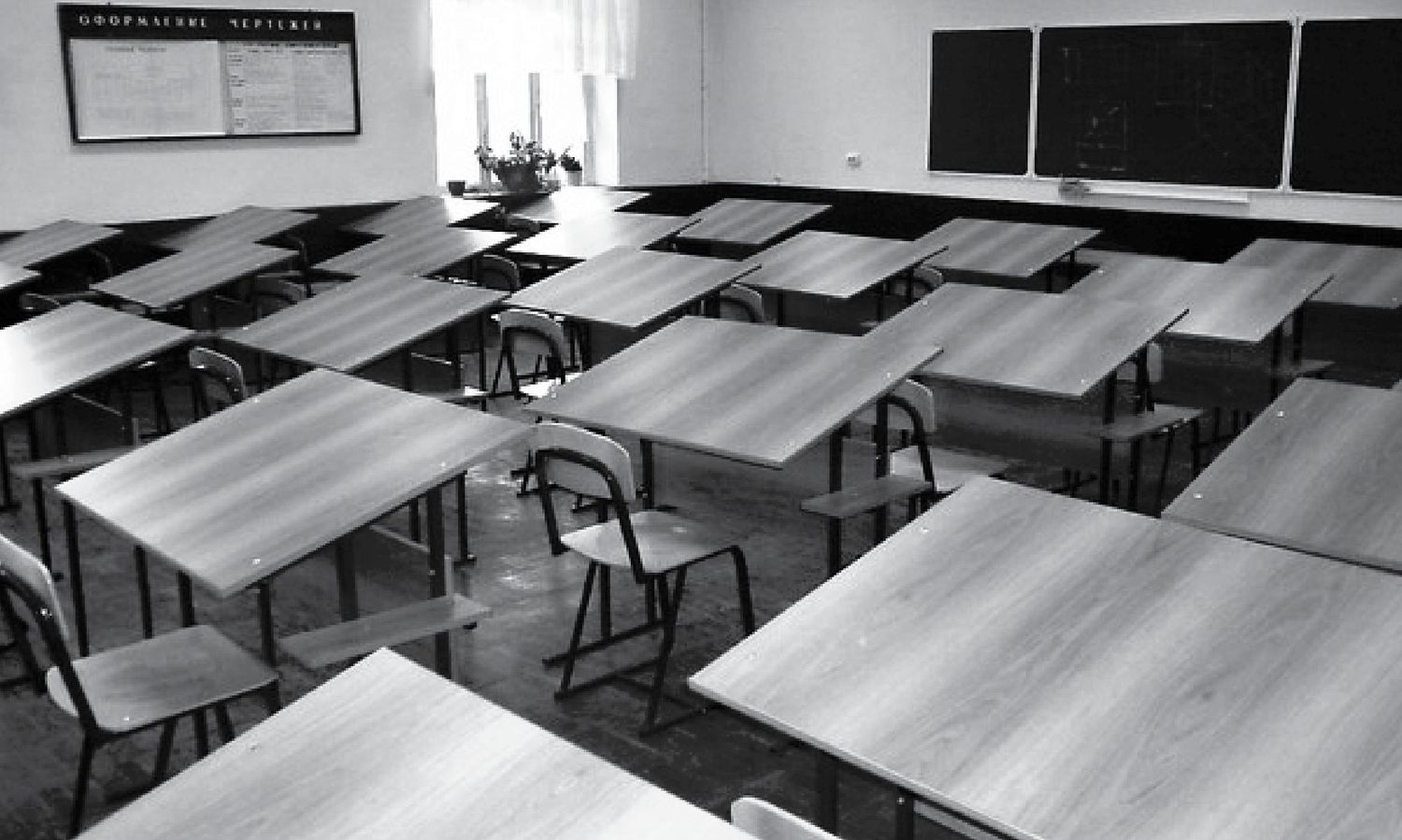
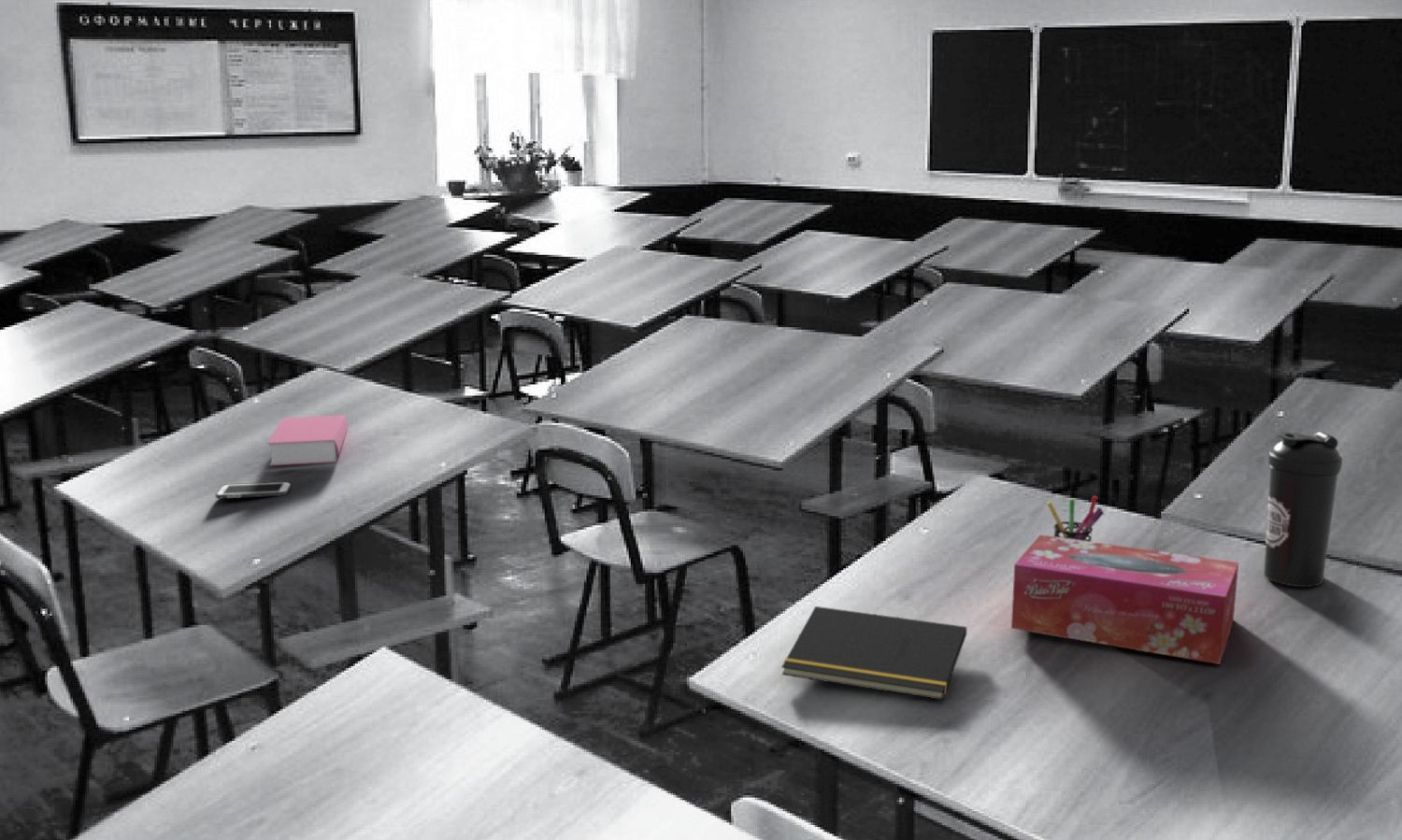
+ notepad [780,605,968,701]
+ tissue box [1010,534,1239,665]
+ cell phone [215,481,293,499]
+ water bottle [1263,431,1343,588]
+ book [266,414,349,467]
+ pen holder [1046,495,1105,542]
